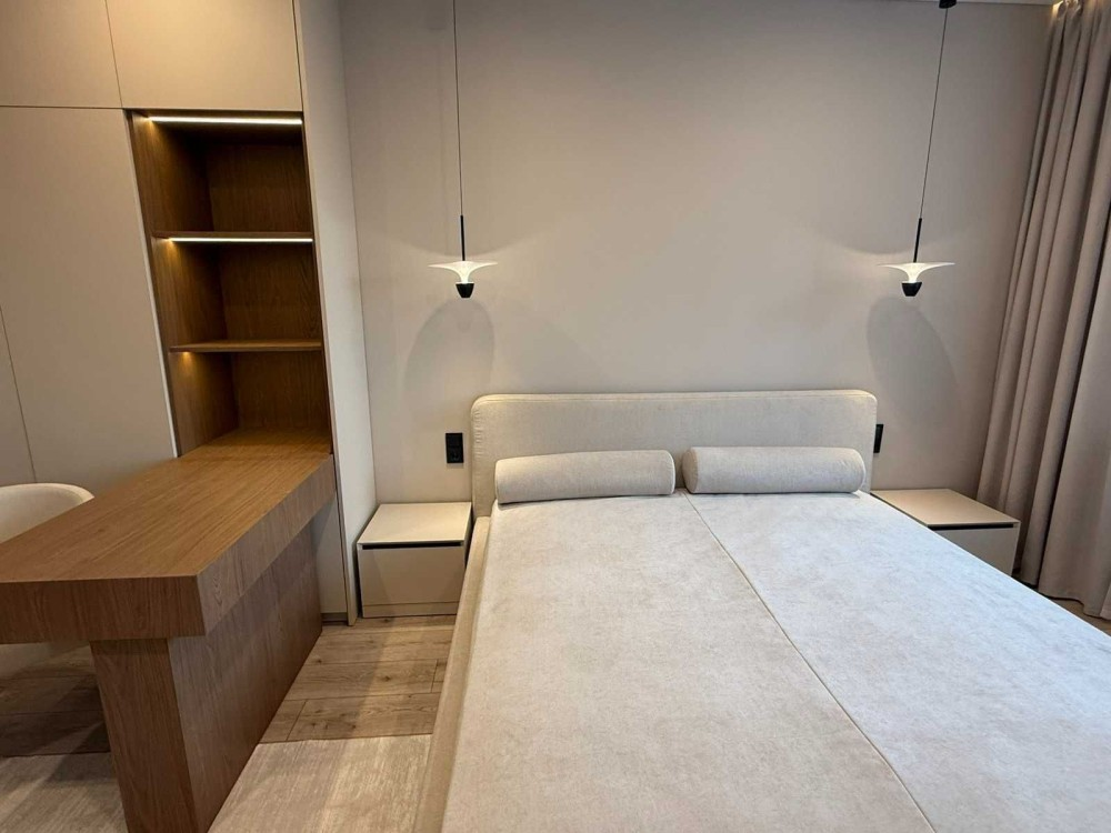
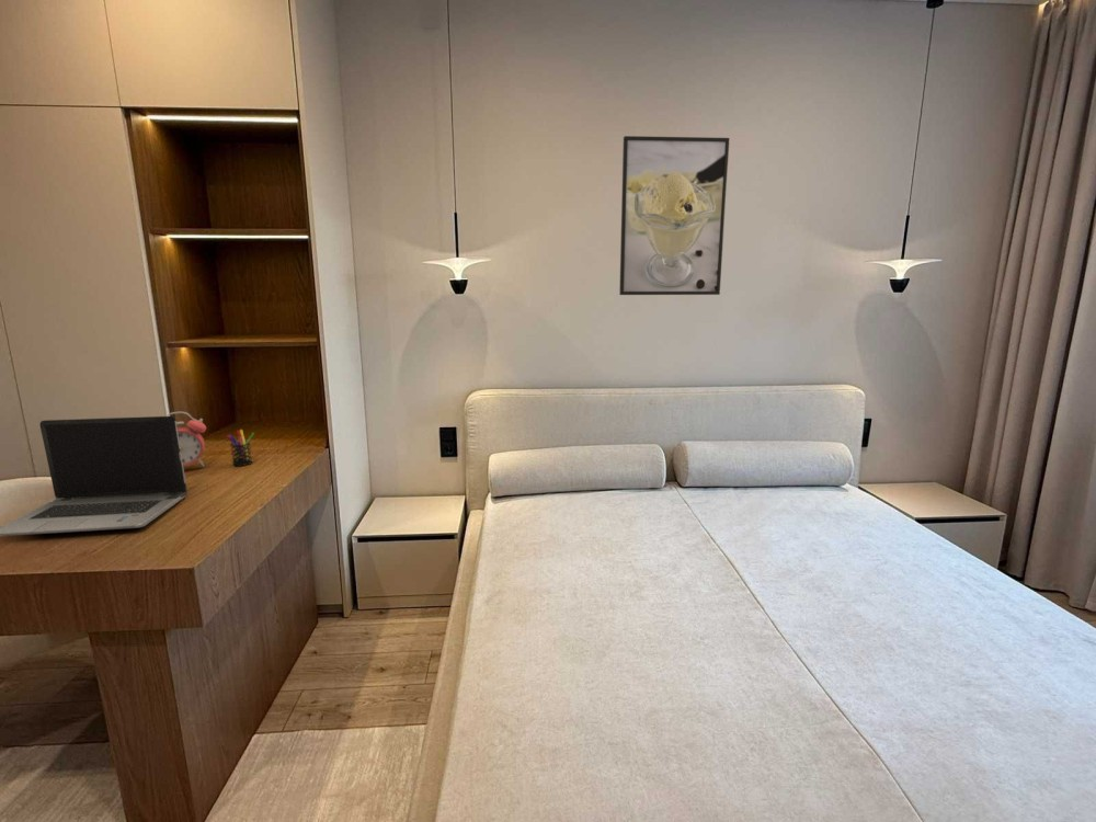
+ pen holder [226,429,255,467]
+ laptop computer [0,415,189,537]
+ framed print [618,135,730,296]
+ alarm clock [165,411,207,468]
